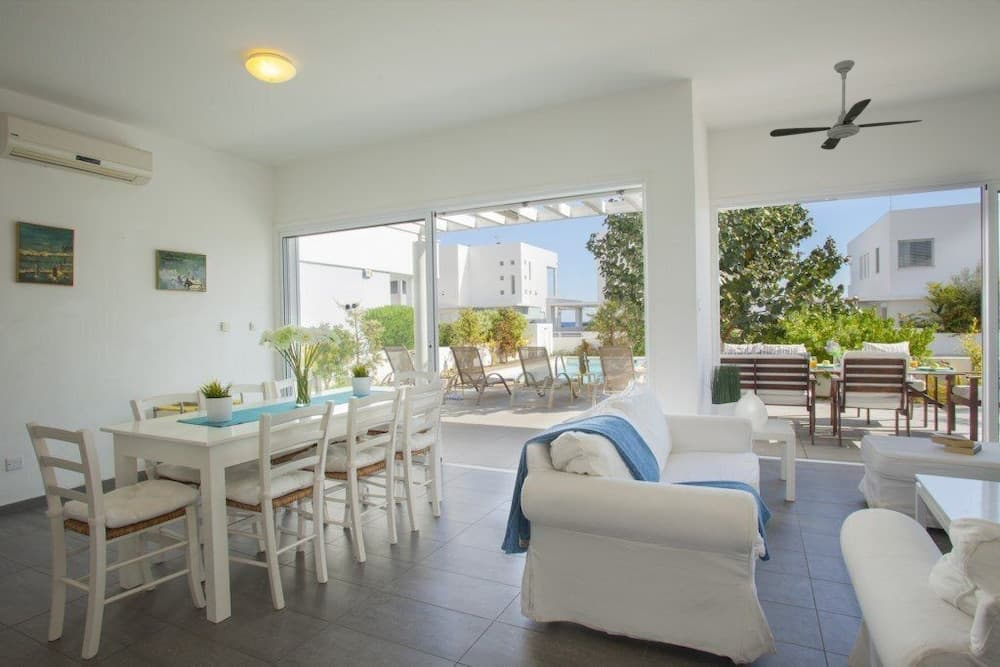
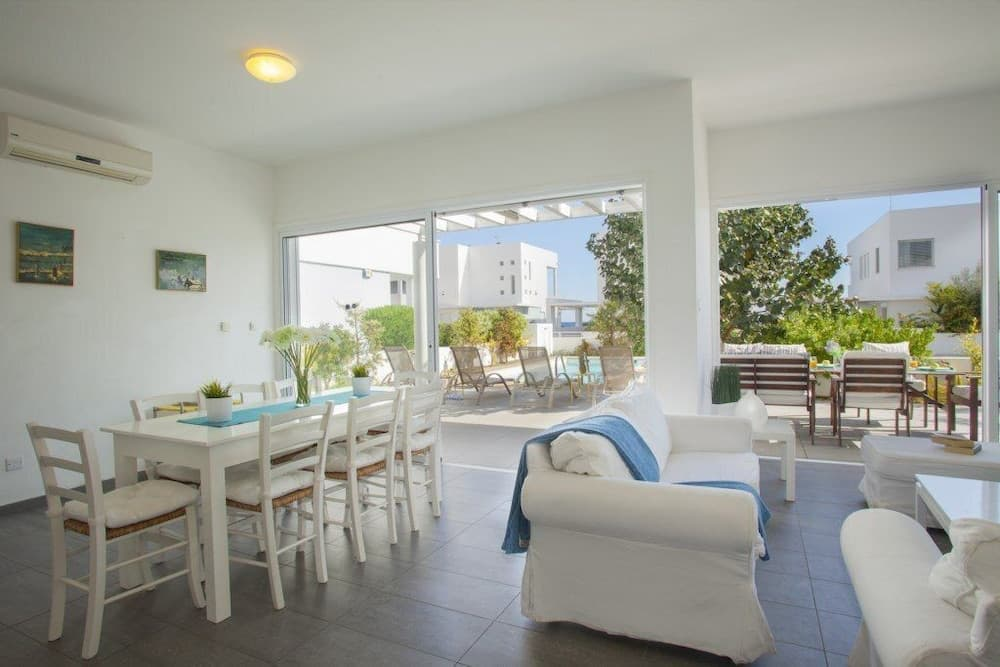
- ceiling fan [769,59,923,151]
